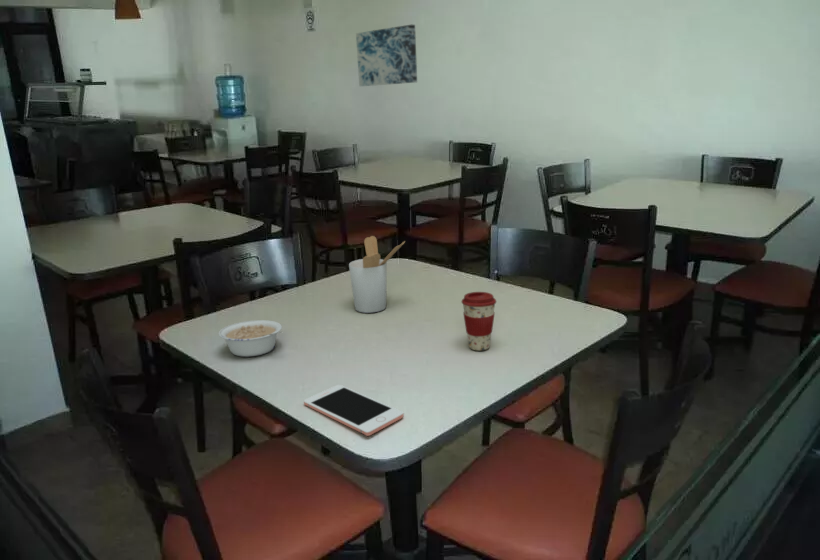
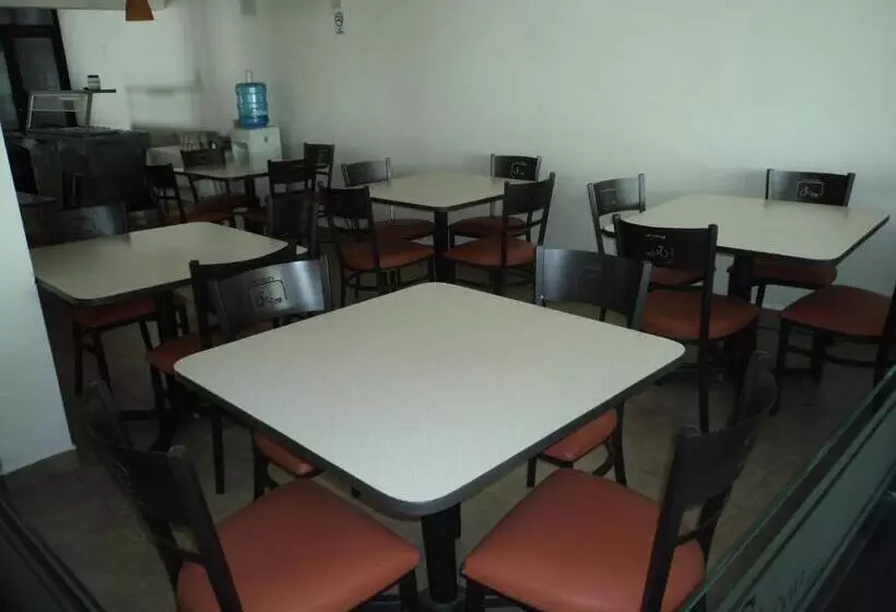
- legume [218,319,283,358]
- cell phone [303,384,404,437]
- coffee cup [461,291,497,352]
- utensil holder [348,235,406,314]
- wall art [355,24,418,87]
